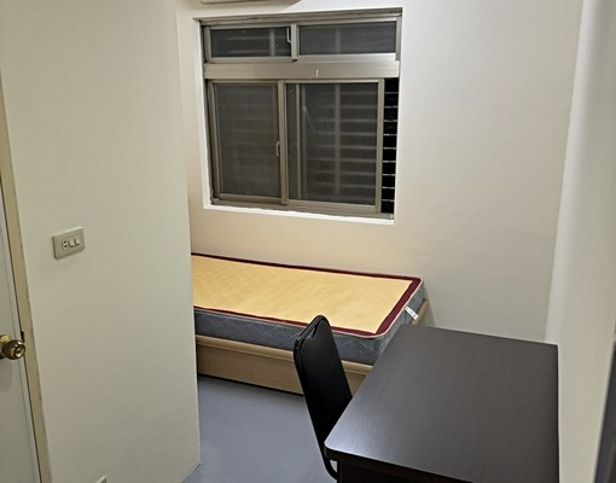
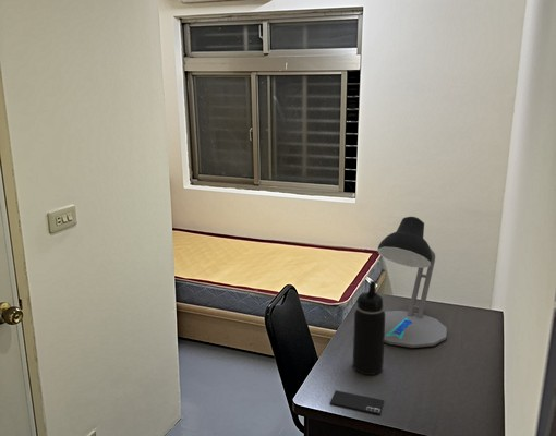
+ water bottle [352,280,385,376]
+ desk lamp [376,216,448,349]
+ smartphone [329,389,385,415]
